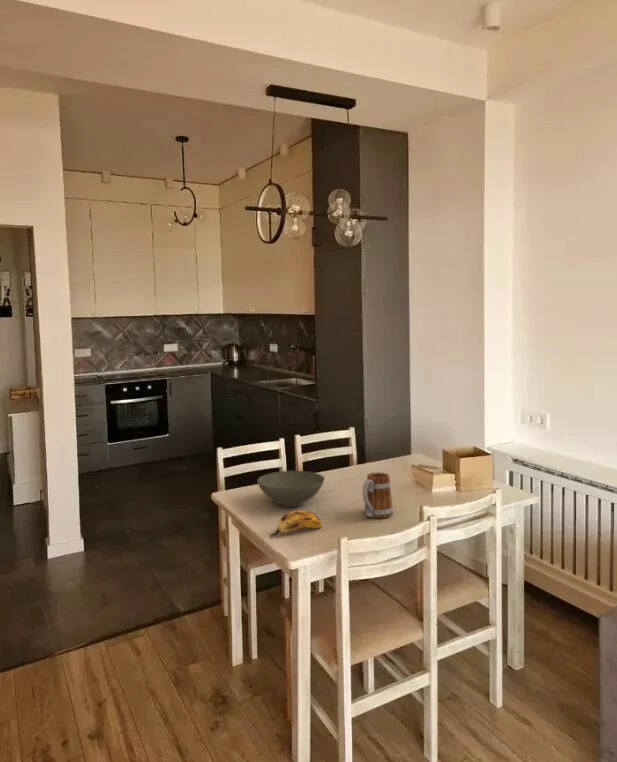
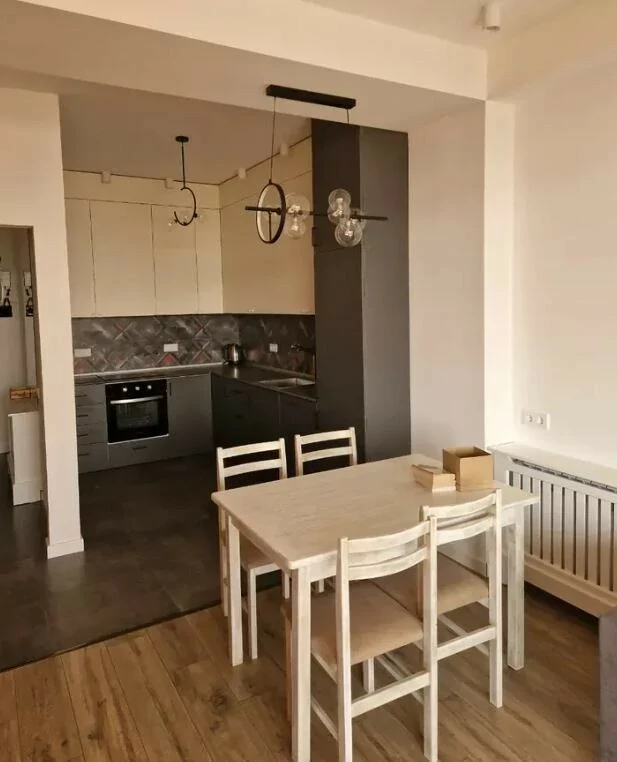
- bowl [256,470,325,508]
- mug [361,471,394,519]
- banana [269,509,323,539]
